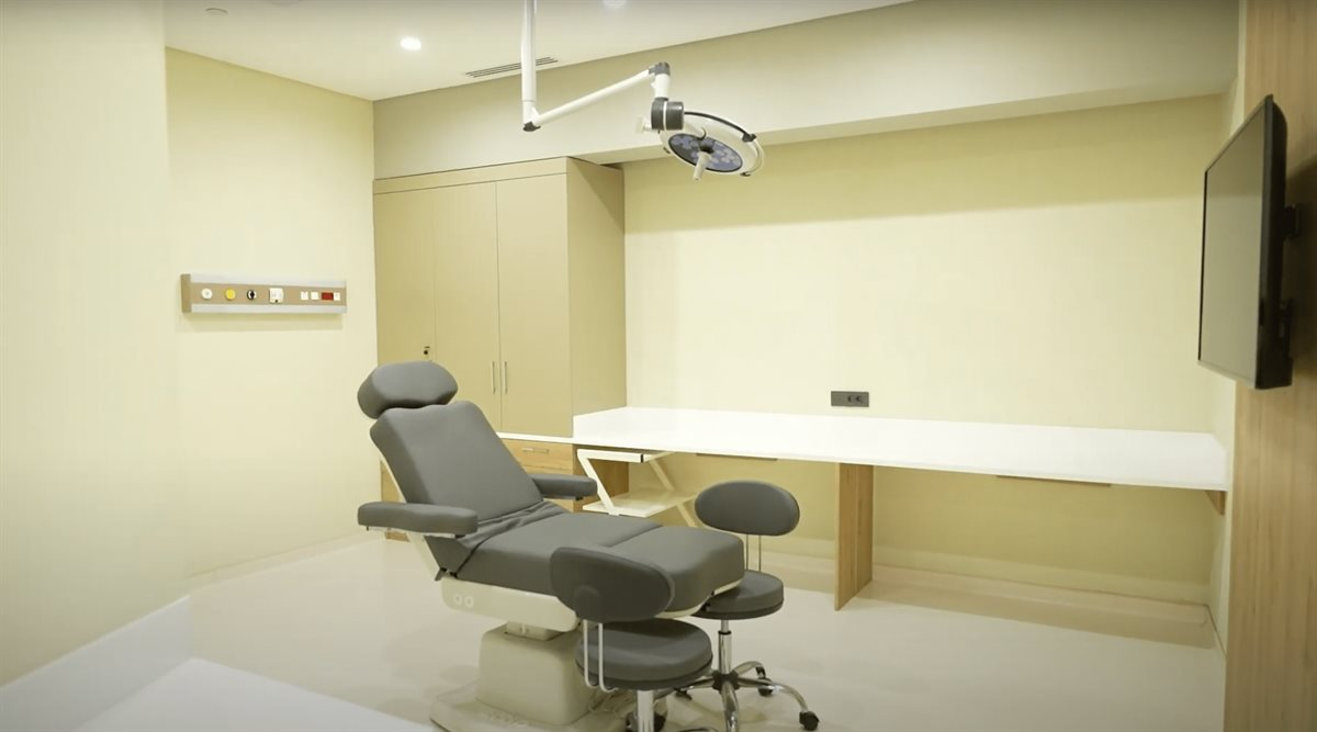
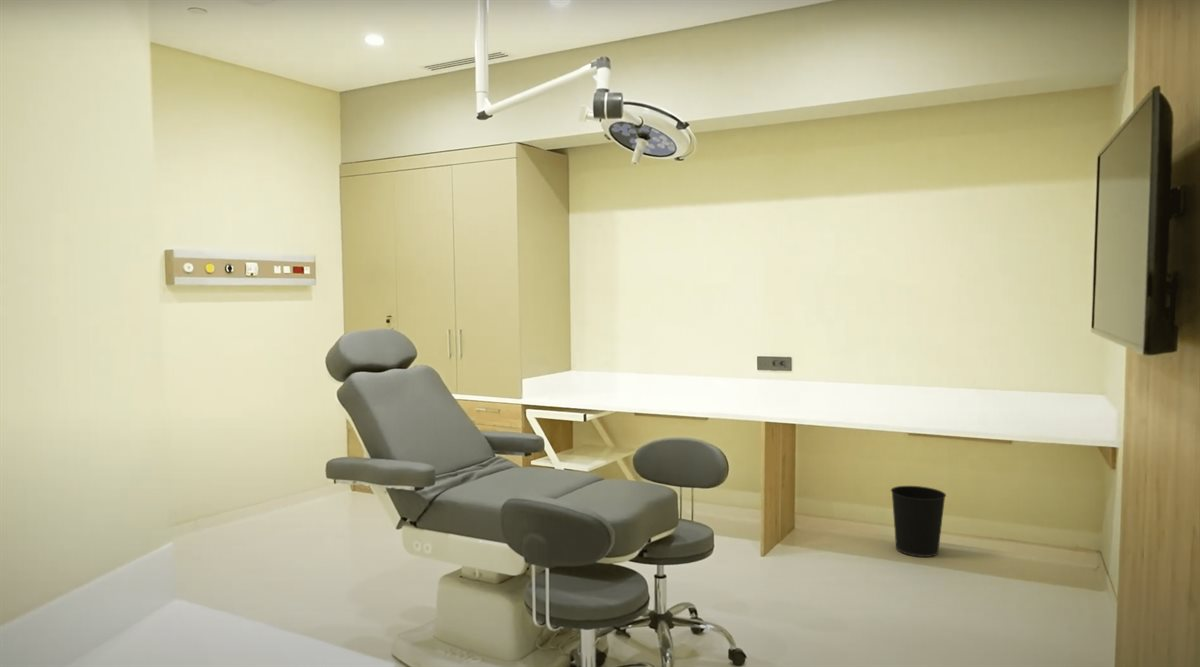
+ wastebasket [890,485,947,558]
